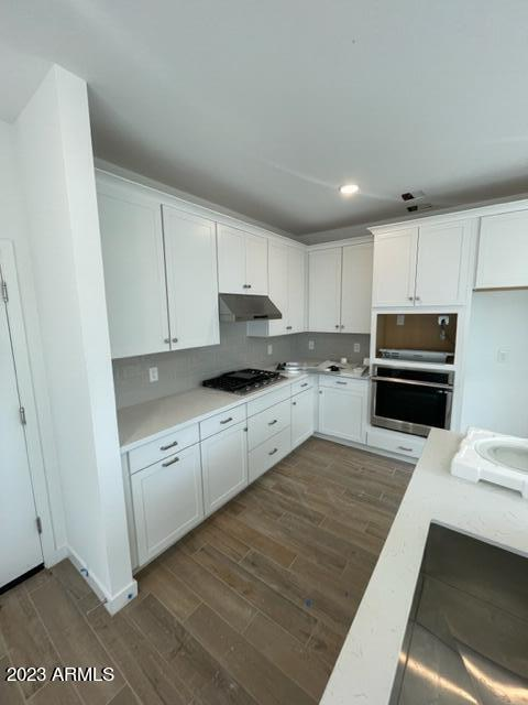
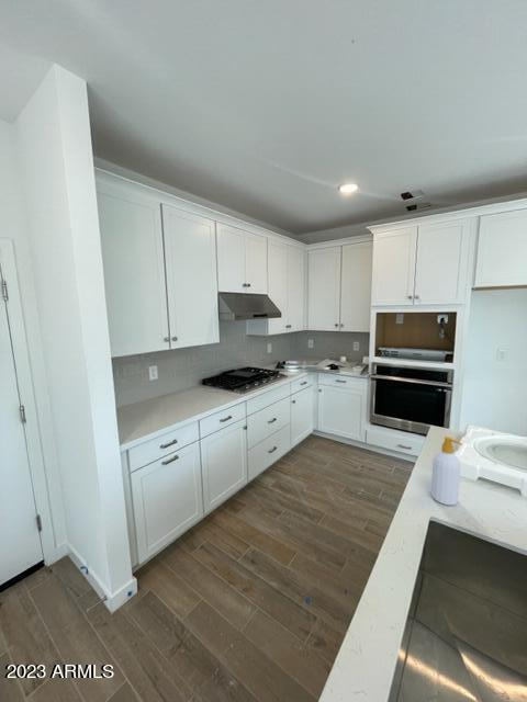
+ soap bottle [430,435,463,507]
